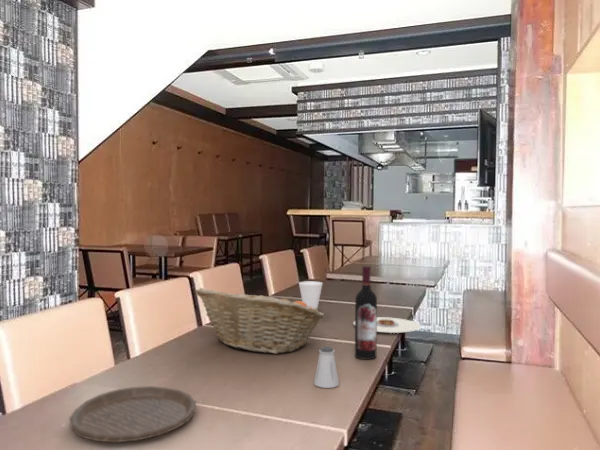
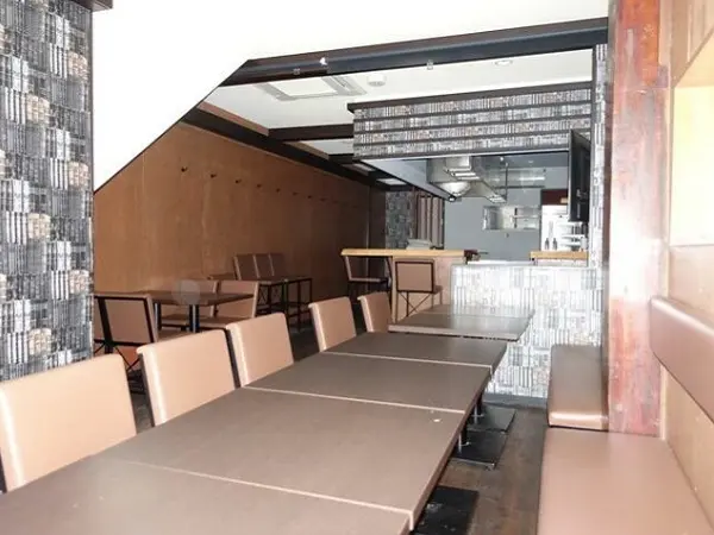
- plate [68,385,197,443]
- fruit basket [194,287,325,355]
- plate [352,316,422,334]
- saltshaker [313,345,340,389]
- cup [298,280,324,309]
- wine bottle [354,265,378,360]
